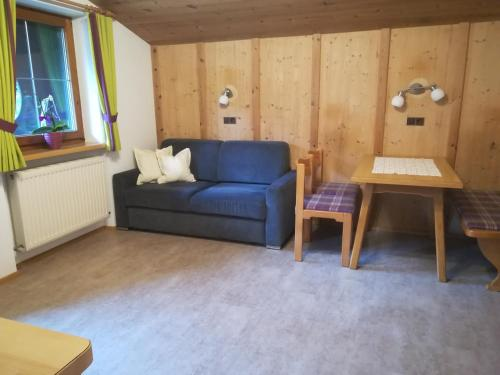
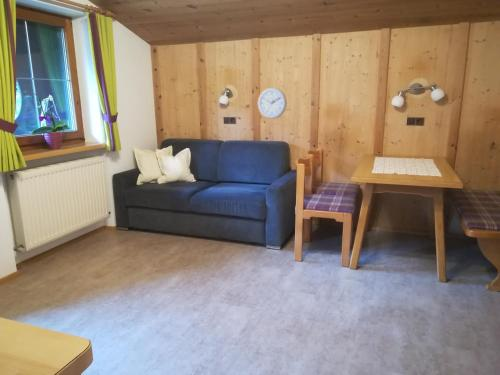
+ wall clock [257,87,287,120]
